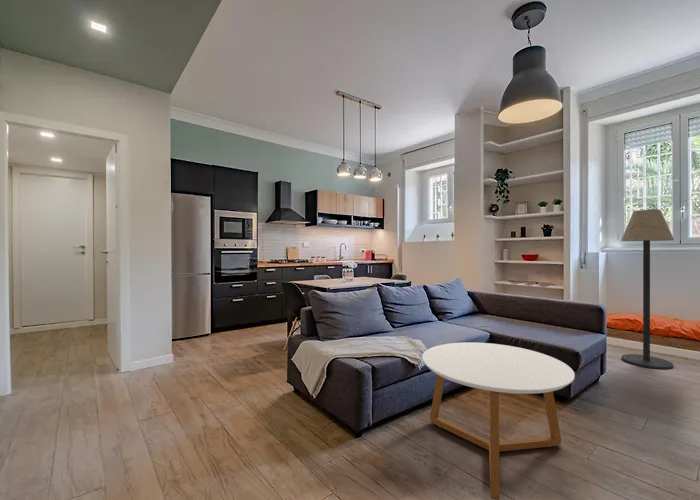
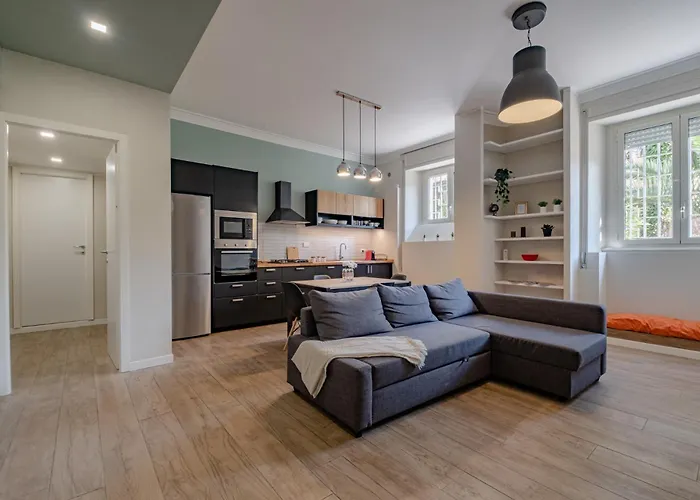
- floor lamp [620,208,675,370]
- coffee table [421,341,576,500]
